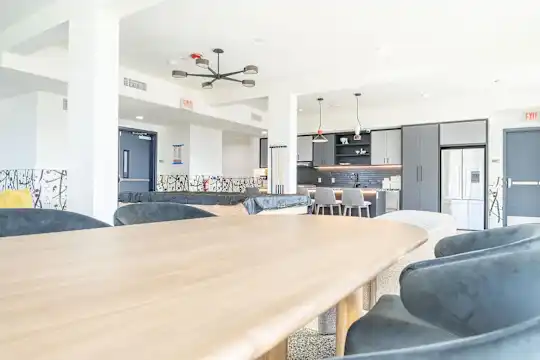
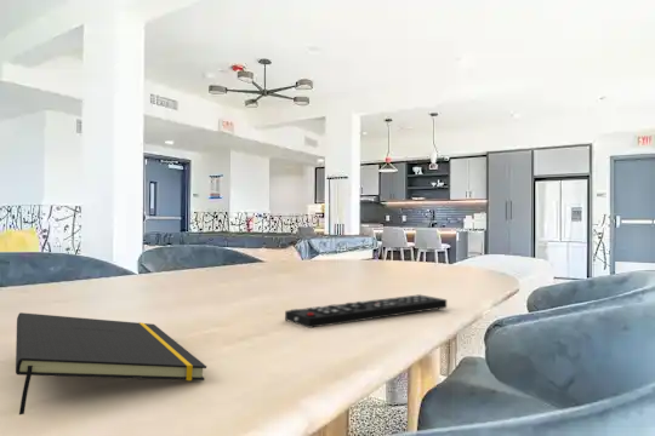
+ notepad [15,311,207,415]
+ remote control [284,293,448,329]
